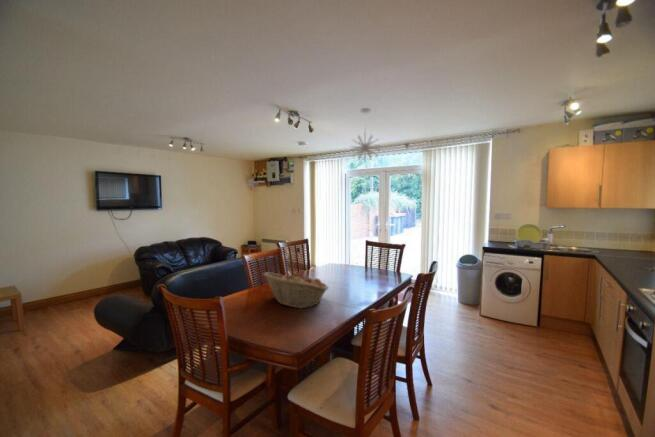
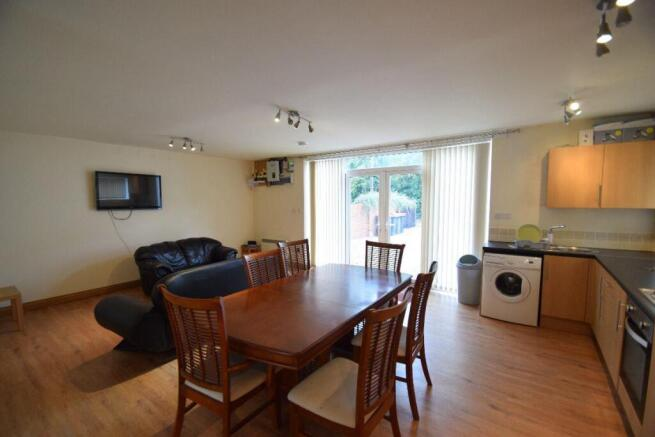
- fruit basket [262,271,330,309]
- pendant light [350,107,380,163]
